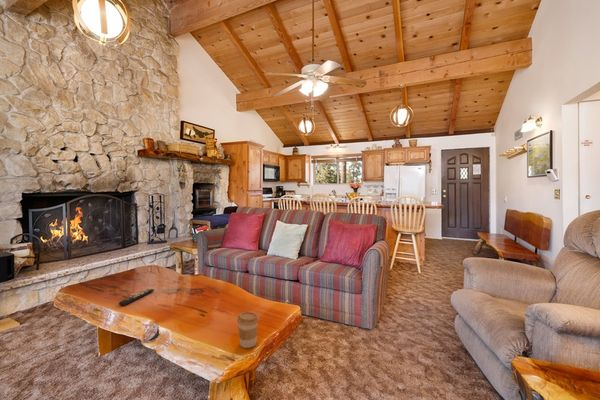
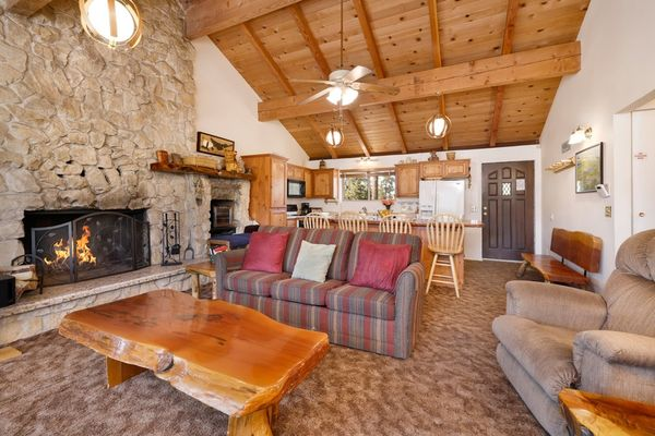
- coffee cup [236,311,260,349]
- remote control [118,288,155,306]
